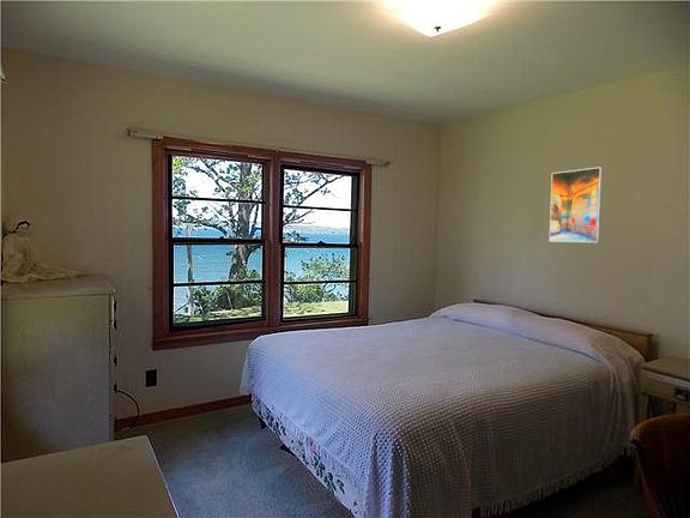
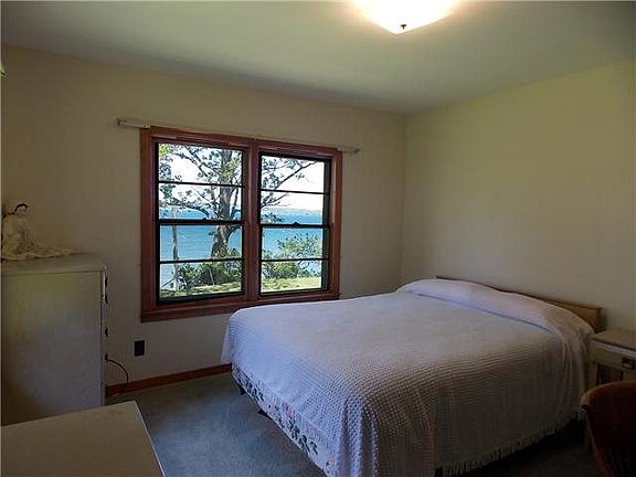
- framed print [549,165,604,243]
